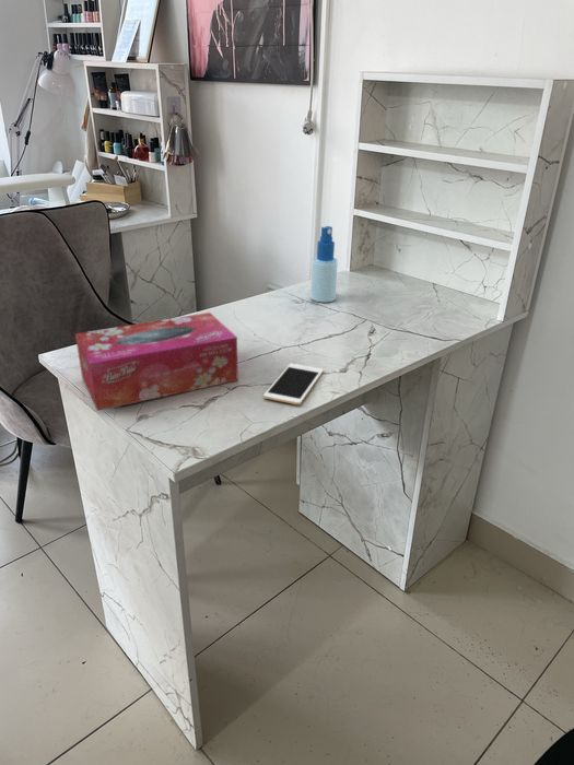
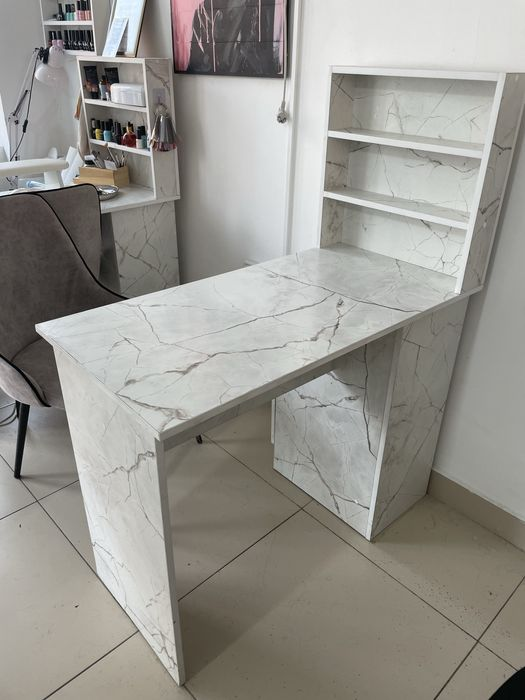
- tissue box [74,311,239,412]
- spray bottle [311,225,339,303]
- cell phone [262,363,325,405]
